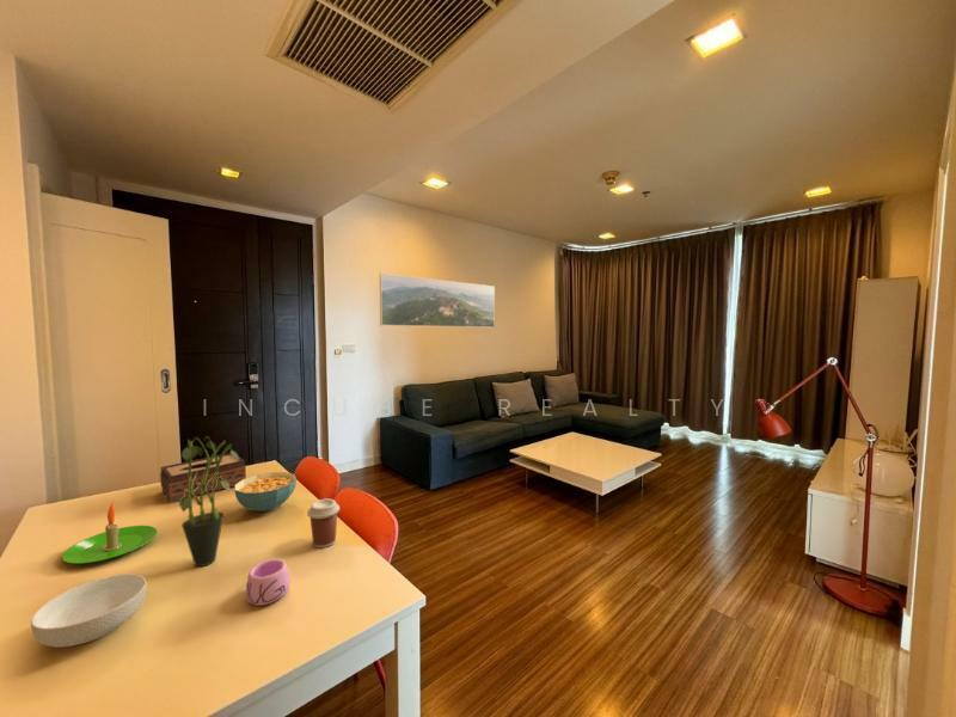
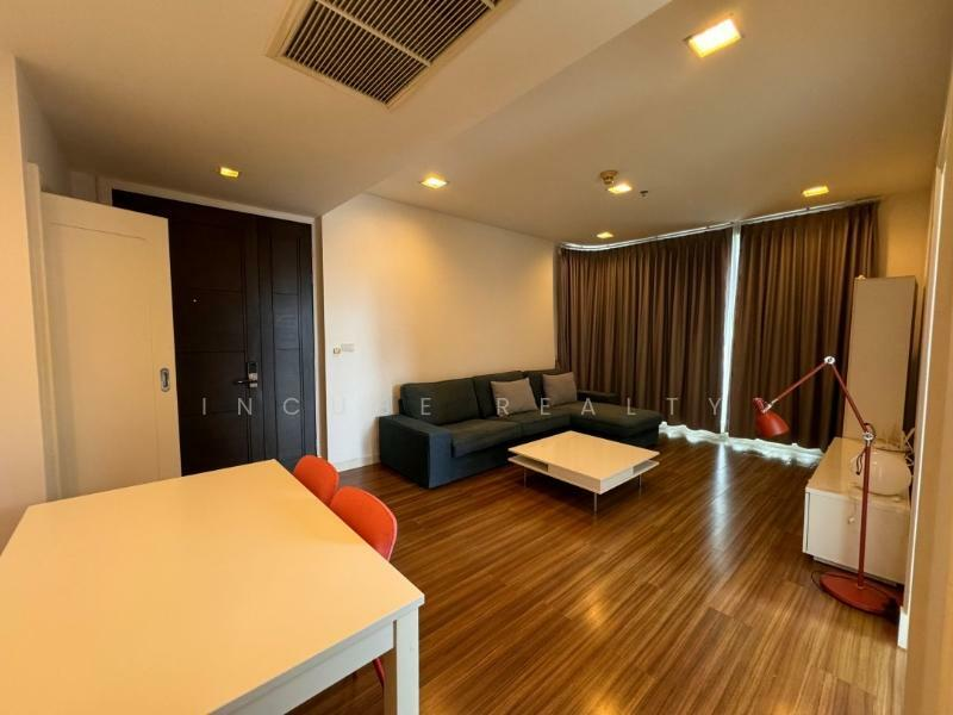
- mug [245,558,292,607]
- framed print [379,272,496,329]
- candle [61,502,158,565]
- tissue box [159,452,247,504]
- potted plant [178,435,240,568]
- cereal bowl [233,471,298,513]
- cereal bowl [30,572,148,649]
- coffee cup [306,498,341,549]
